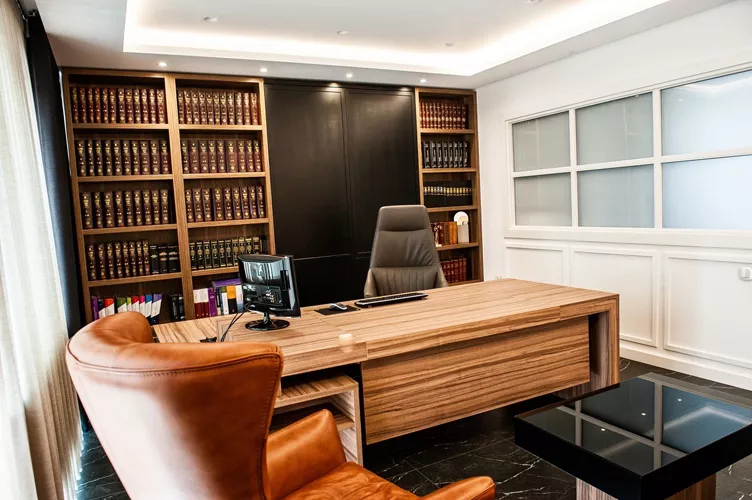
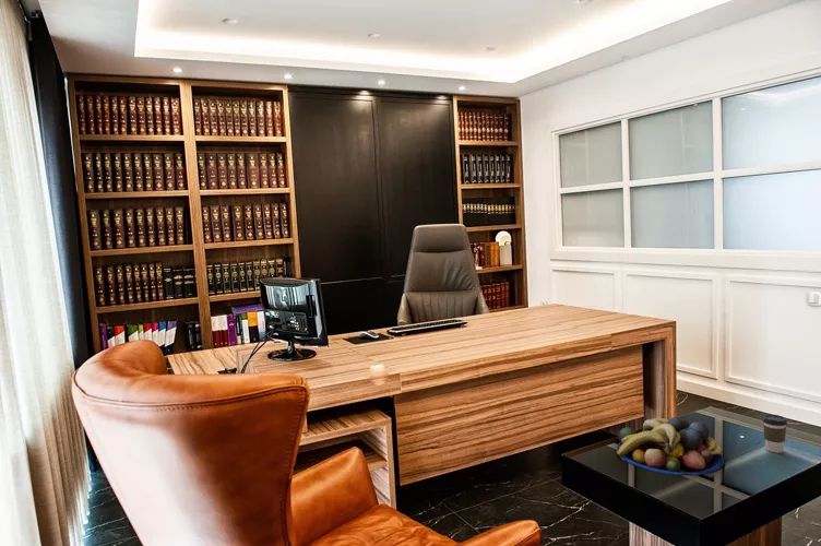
+ fruit bowl [616,416,725,476]
+ coffee cup [762,414,788,454]
